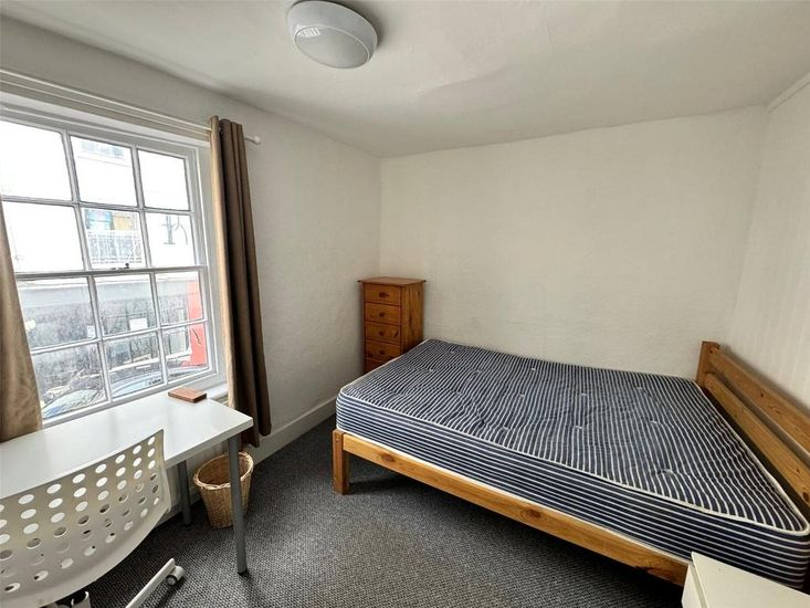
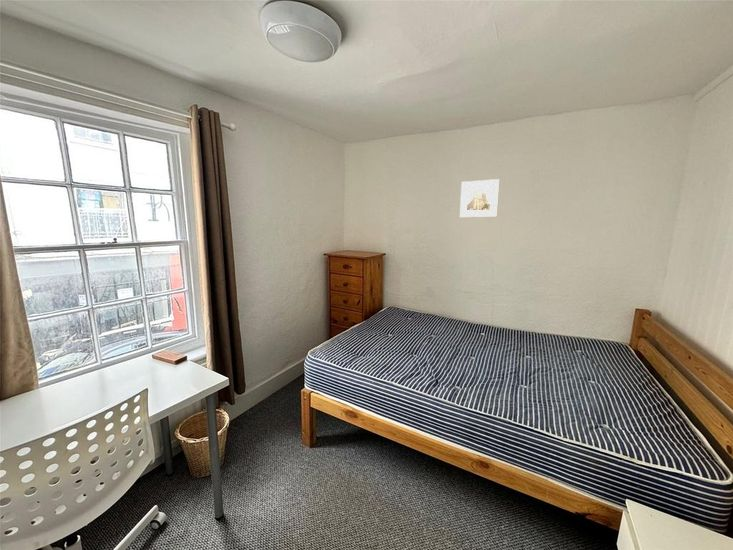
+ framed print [459,178,501,218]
